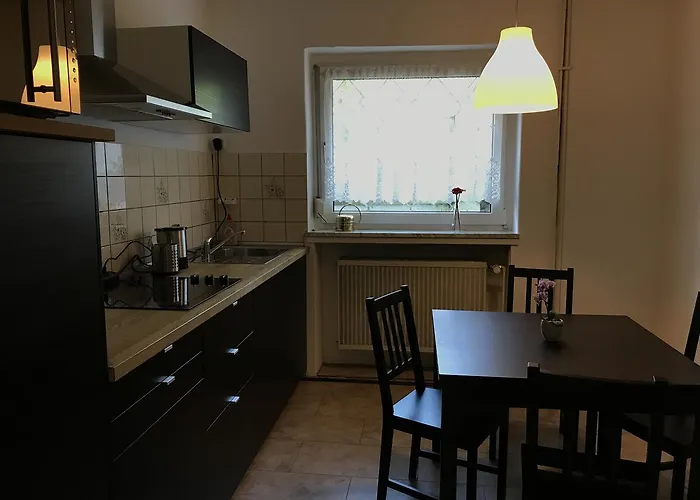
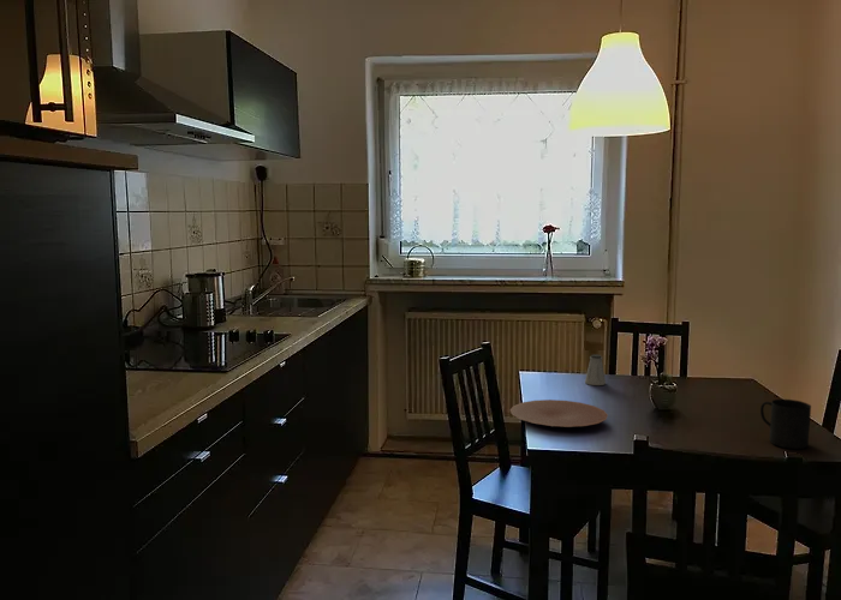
+ mug [759,398,812,450]
+ saltshaker [584,354,607,386]
+ plate [509,398,609,428]
